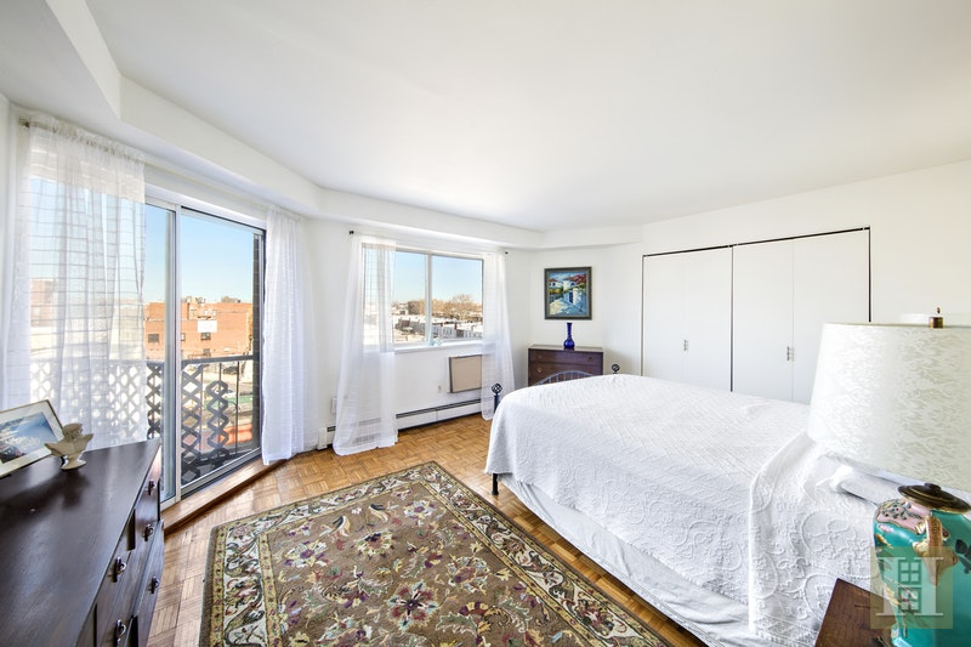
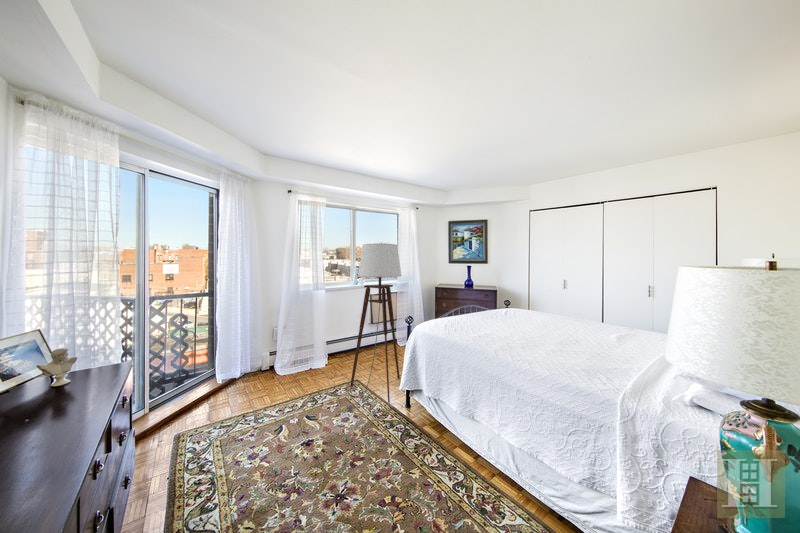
+ floor lamp [346,243,403,411]
